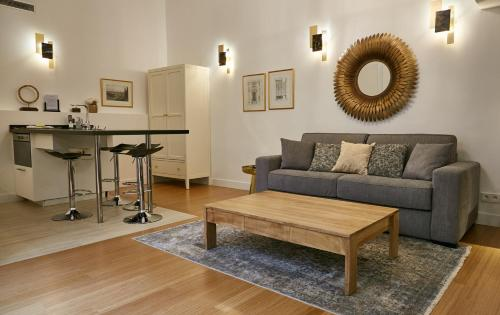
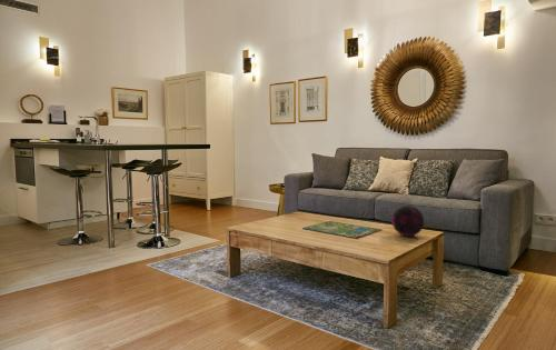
+ decorative orb [391,204,425,238]
+ board game [301,220,384,240]
